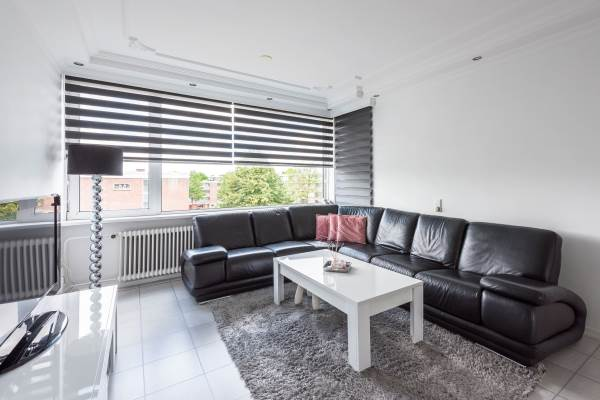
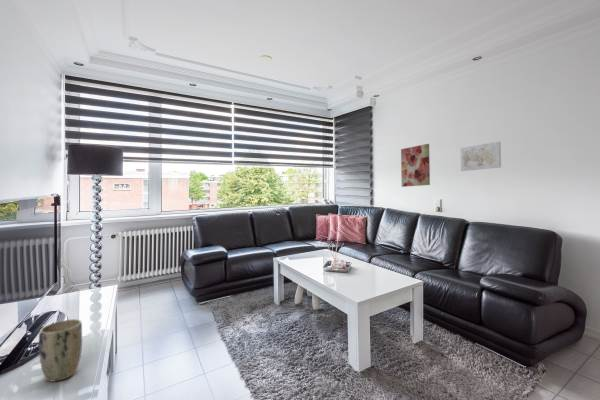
+ plant pot [38,318,83,383]
+ wall art [400,143,431,188]
+ wall art [460,141,502,172]
